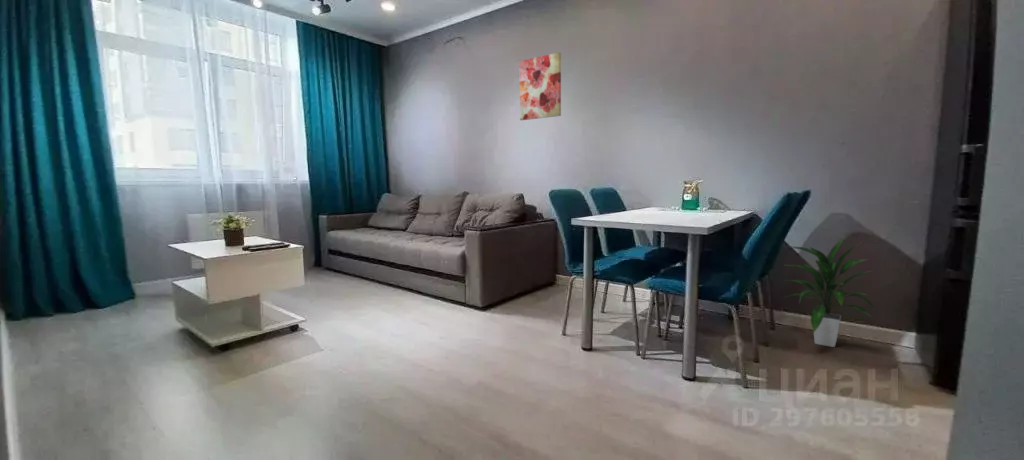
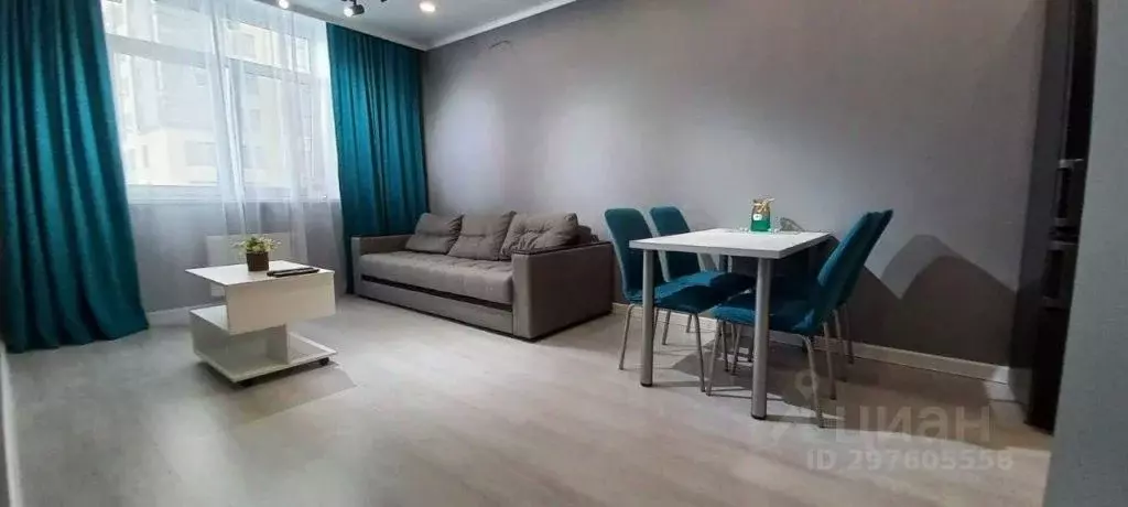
- indoor plant [782,236,876,348]
- wall art [519,51,562,121]
